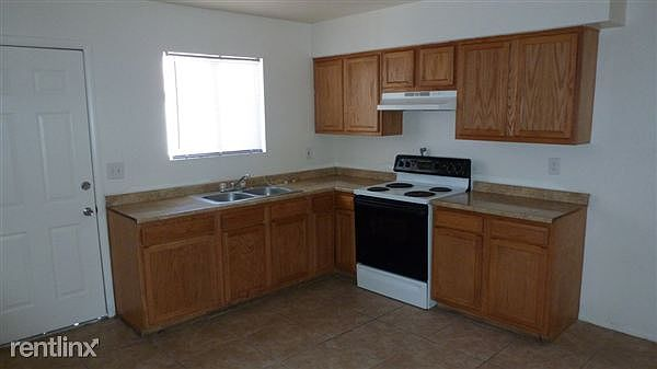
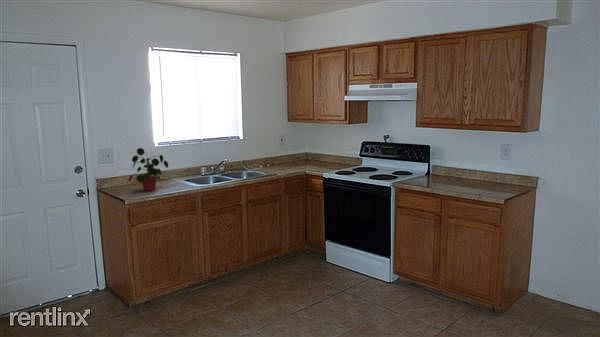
+ potted plant [128,147,169,192]
